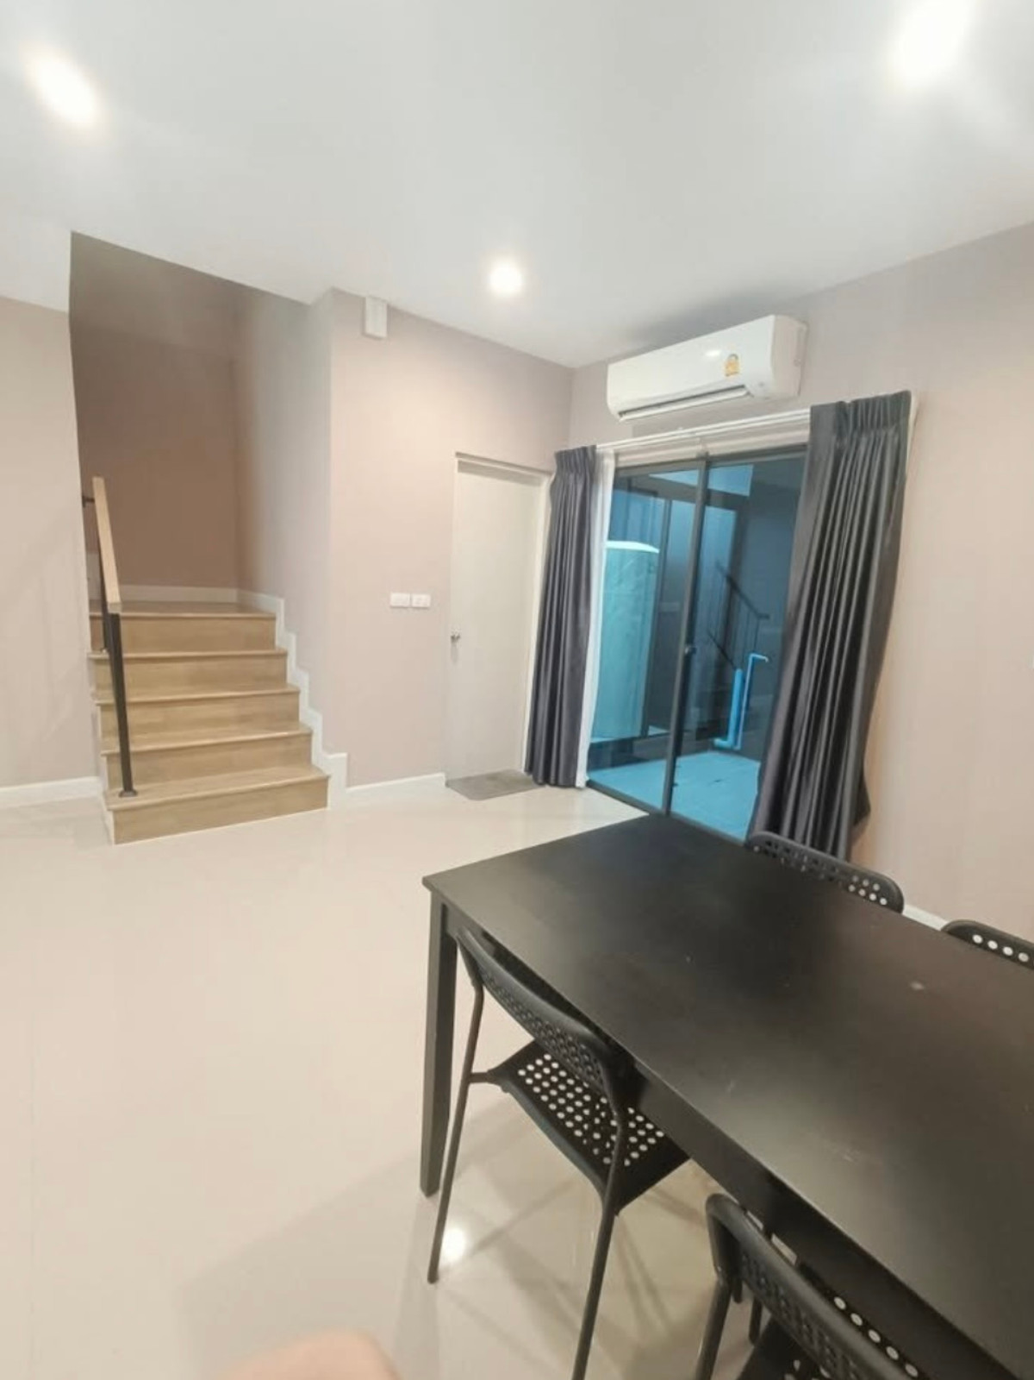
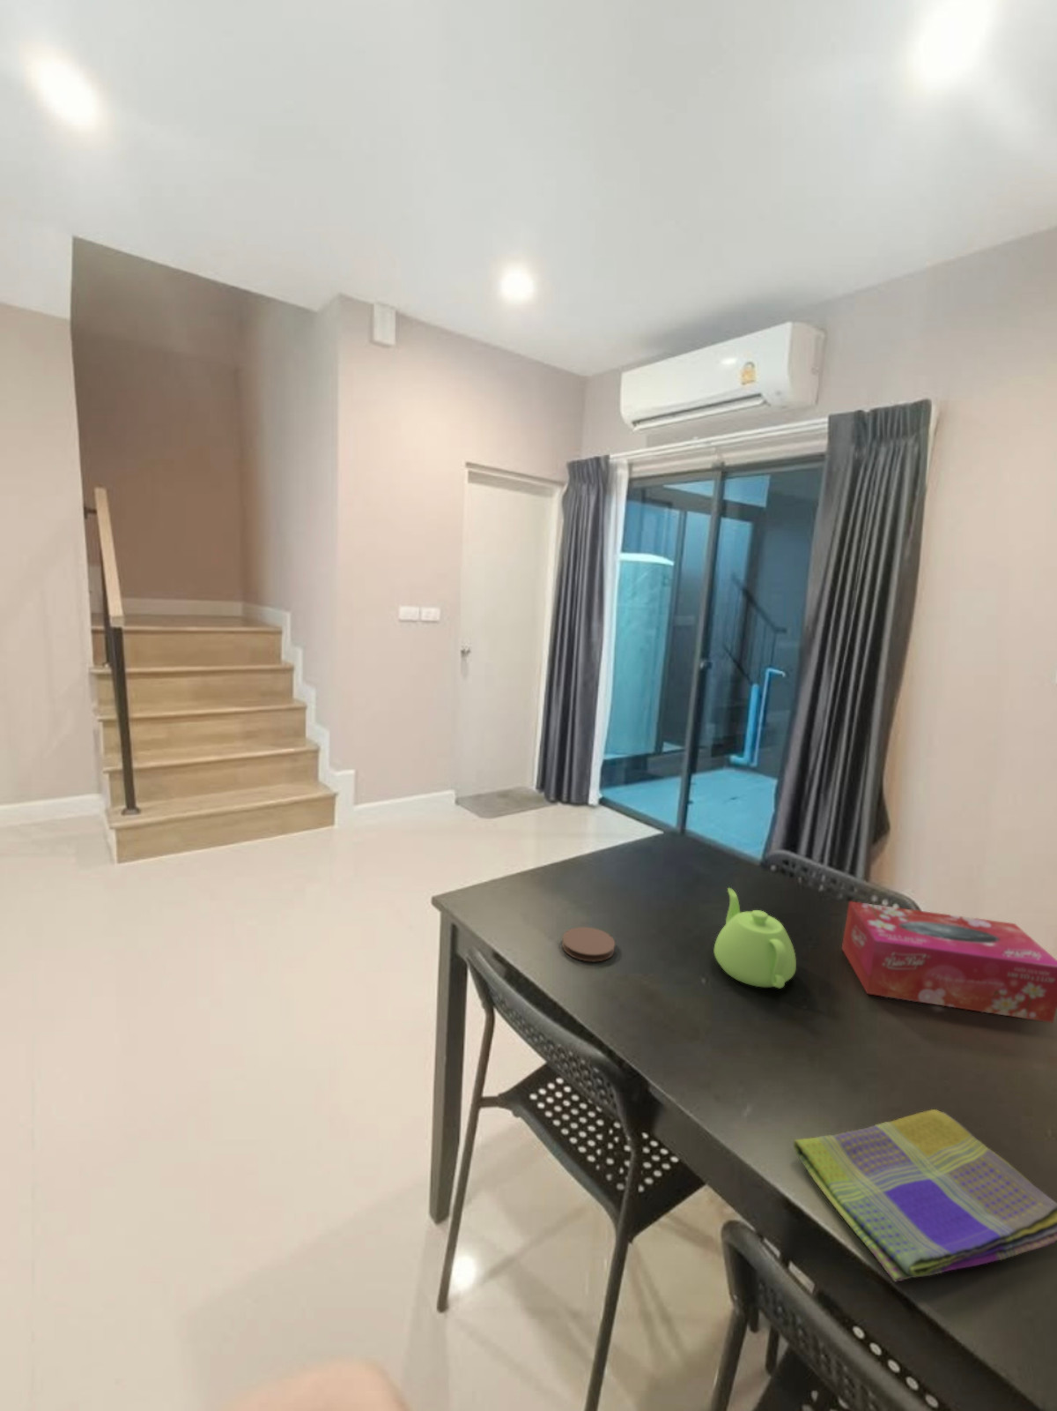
+ coaster [561,925,616,962]
+ teapot [714,888,797,989]
+ tissue box [842,900,1057,1024]
+ dish towel [793,1109,1057,1283]
